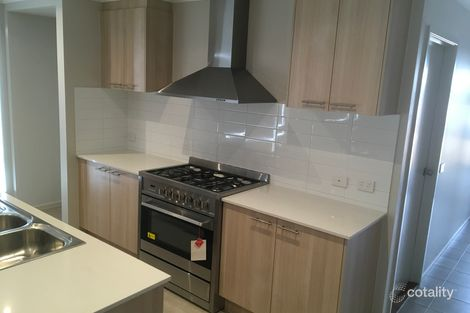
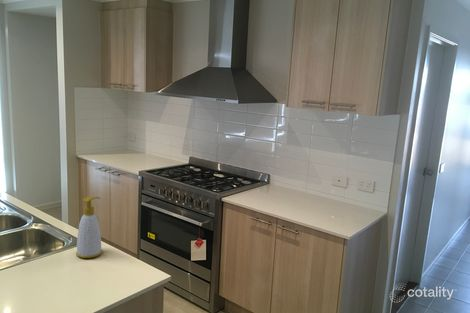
+ soap bottle [75,195,103,259]
